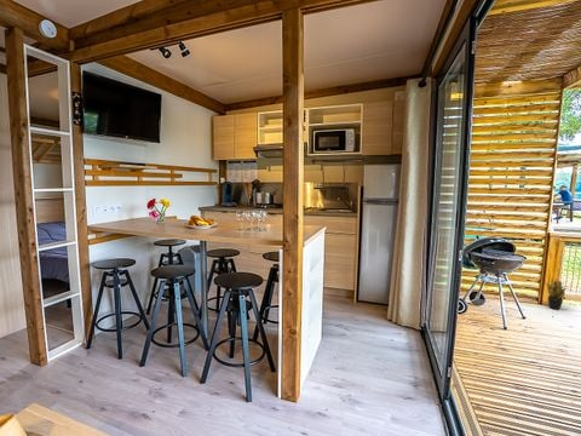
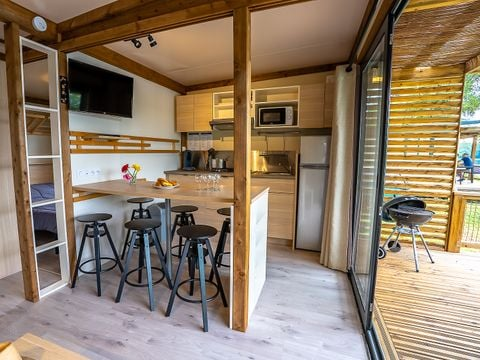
- potted plant [546,277,569,311]
